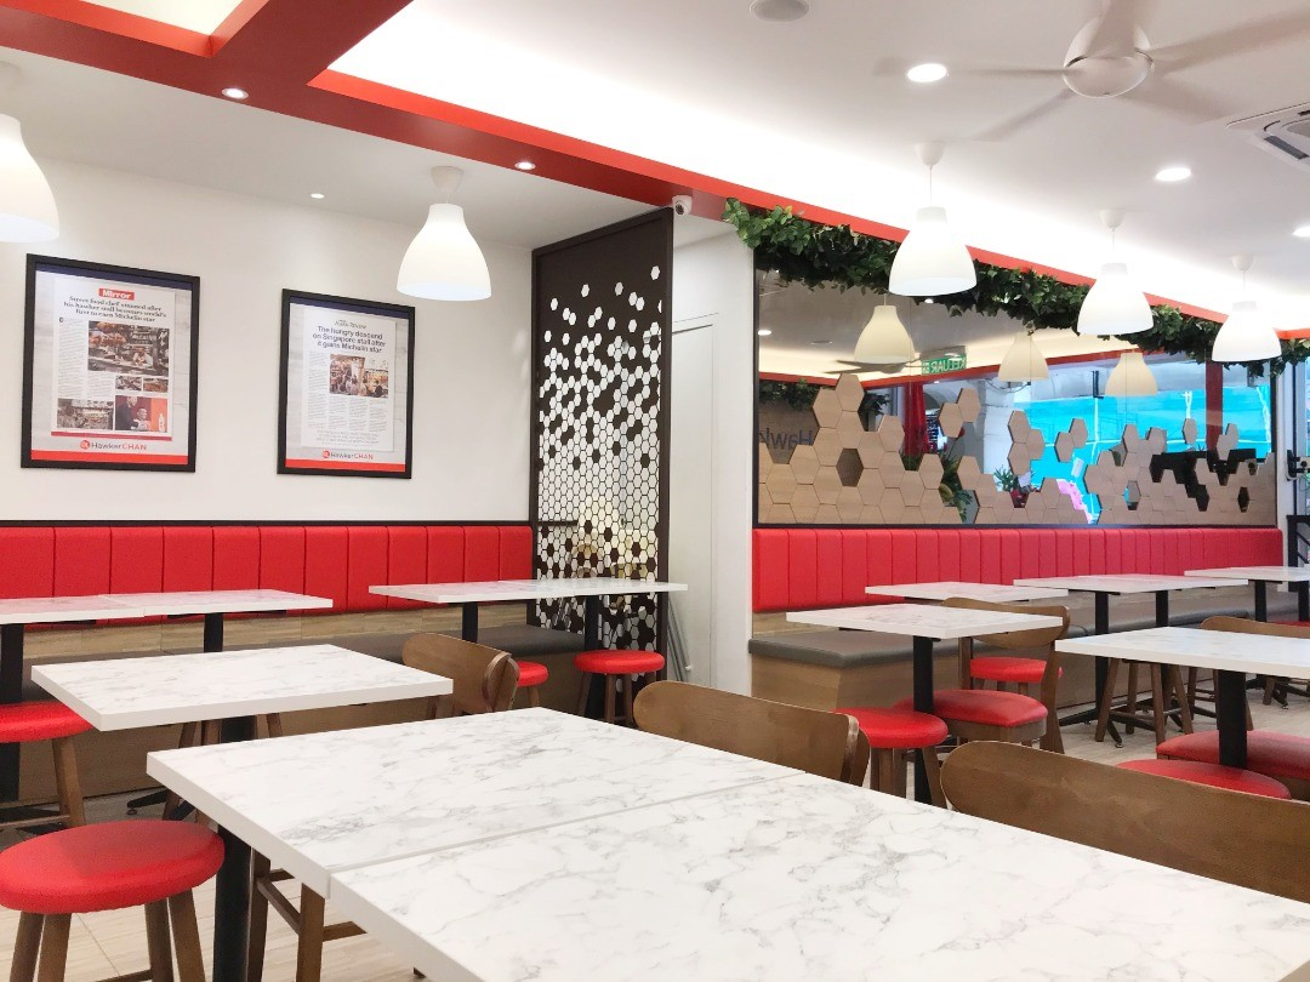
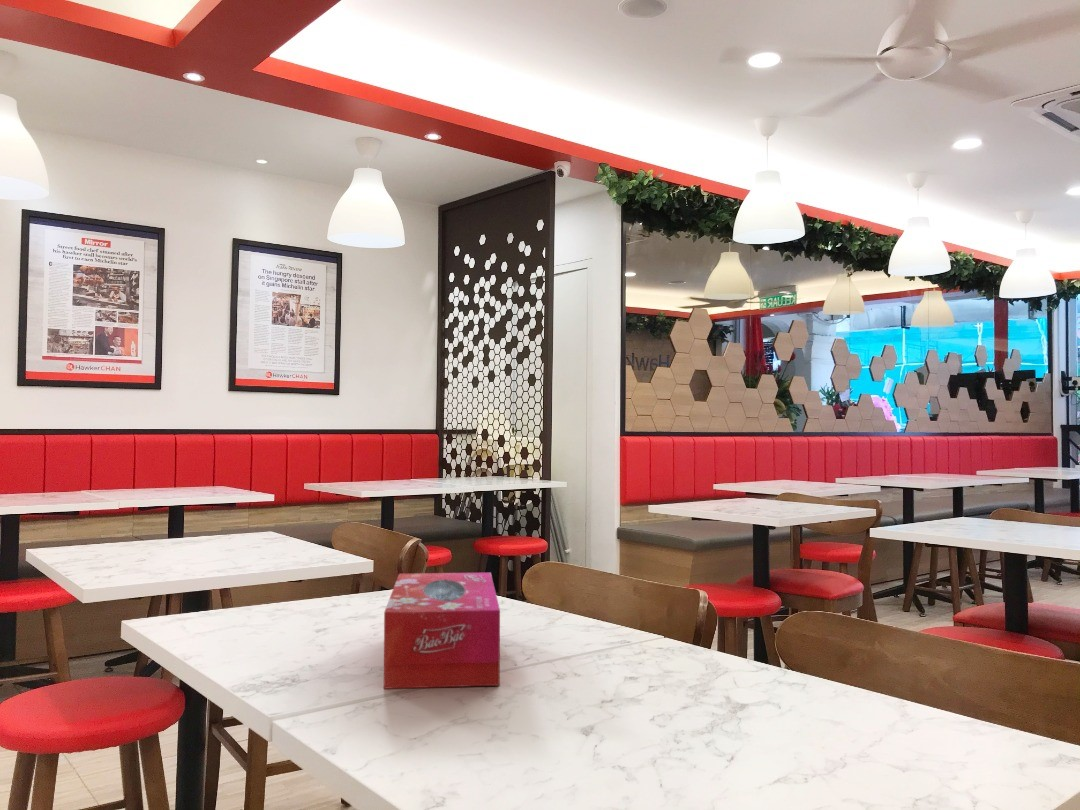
+ tissue box [383,571,501,690]
